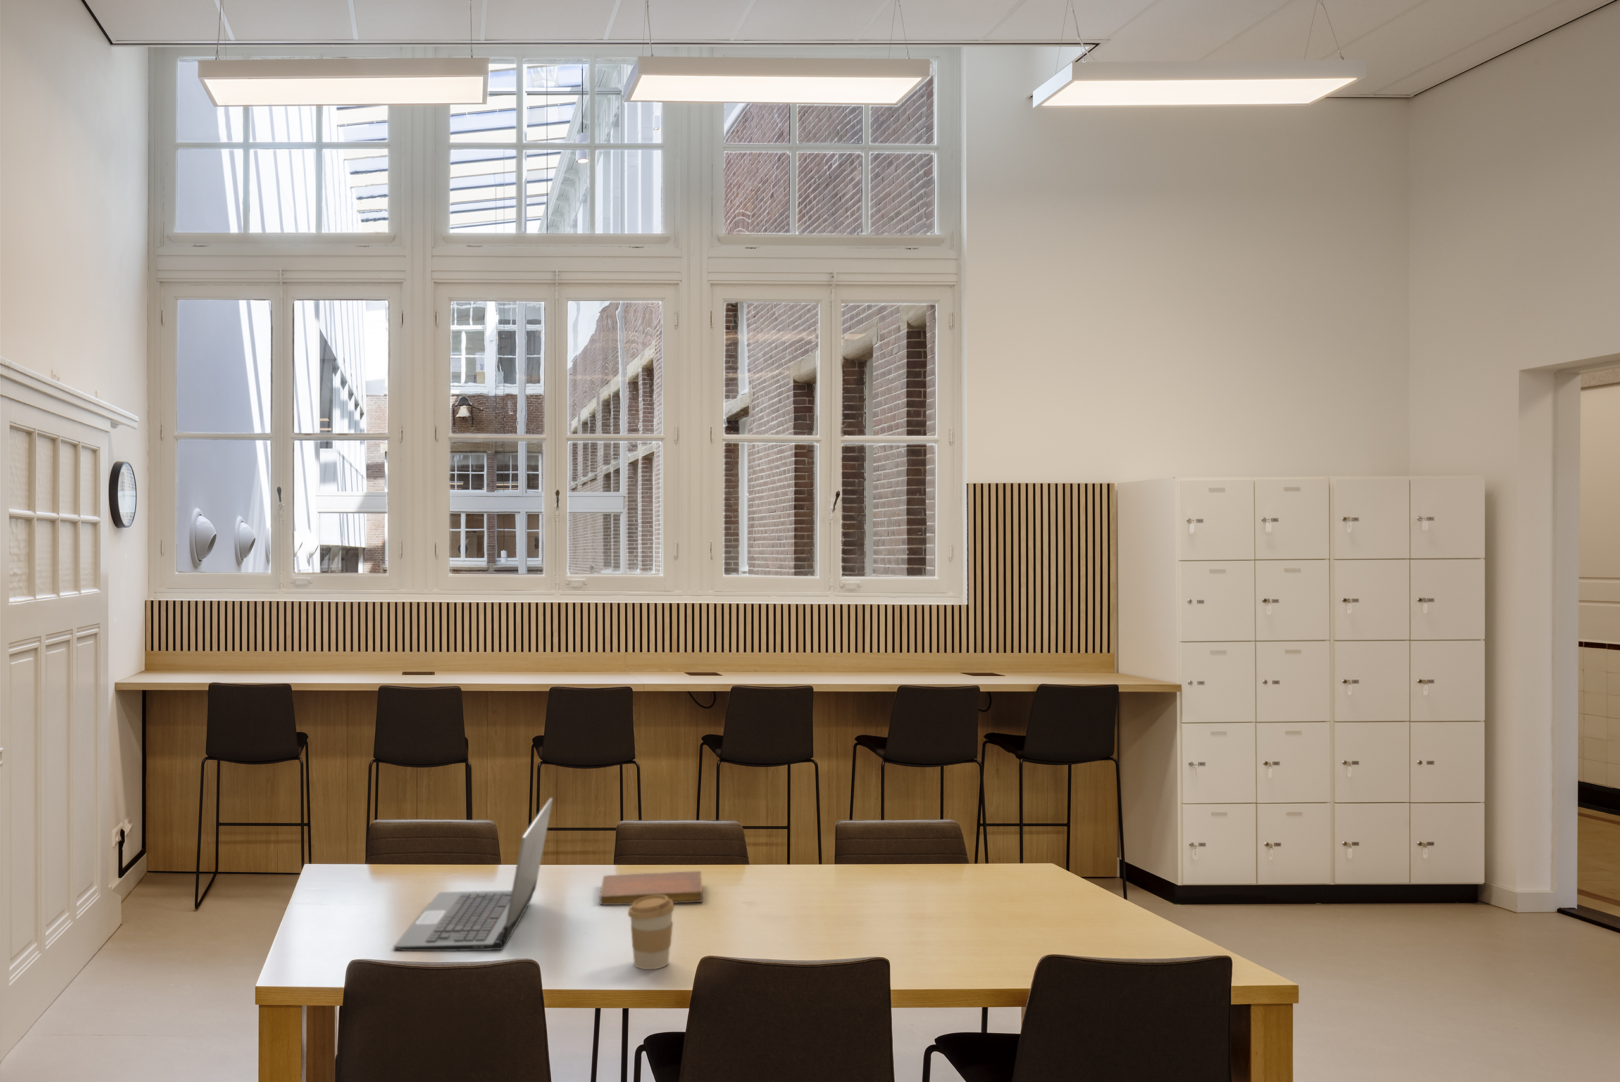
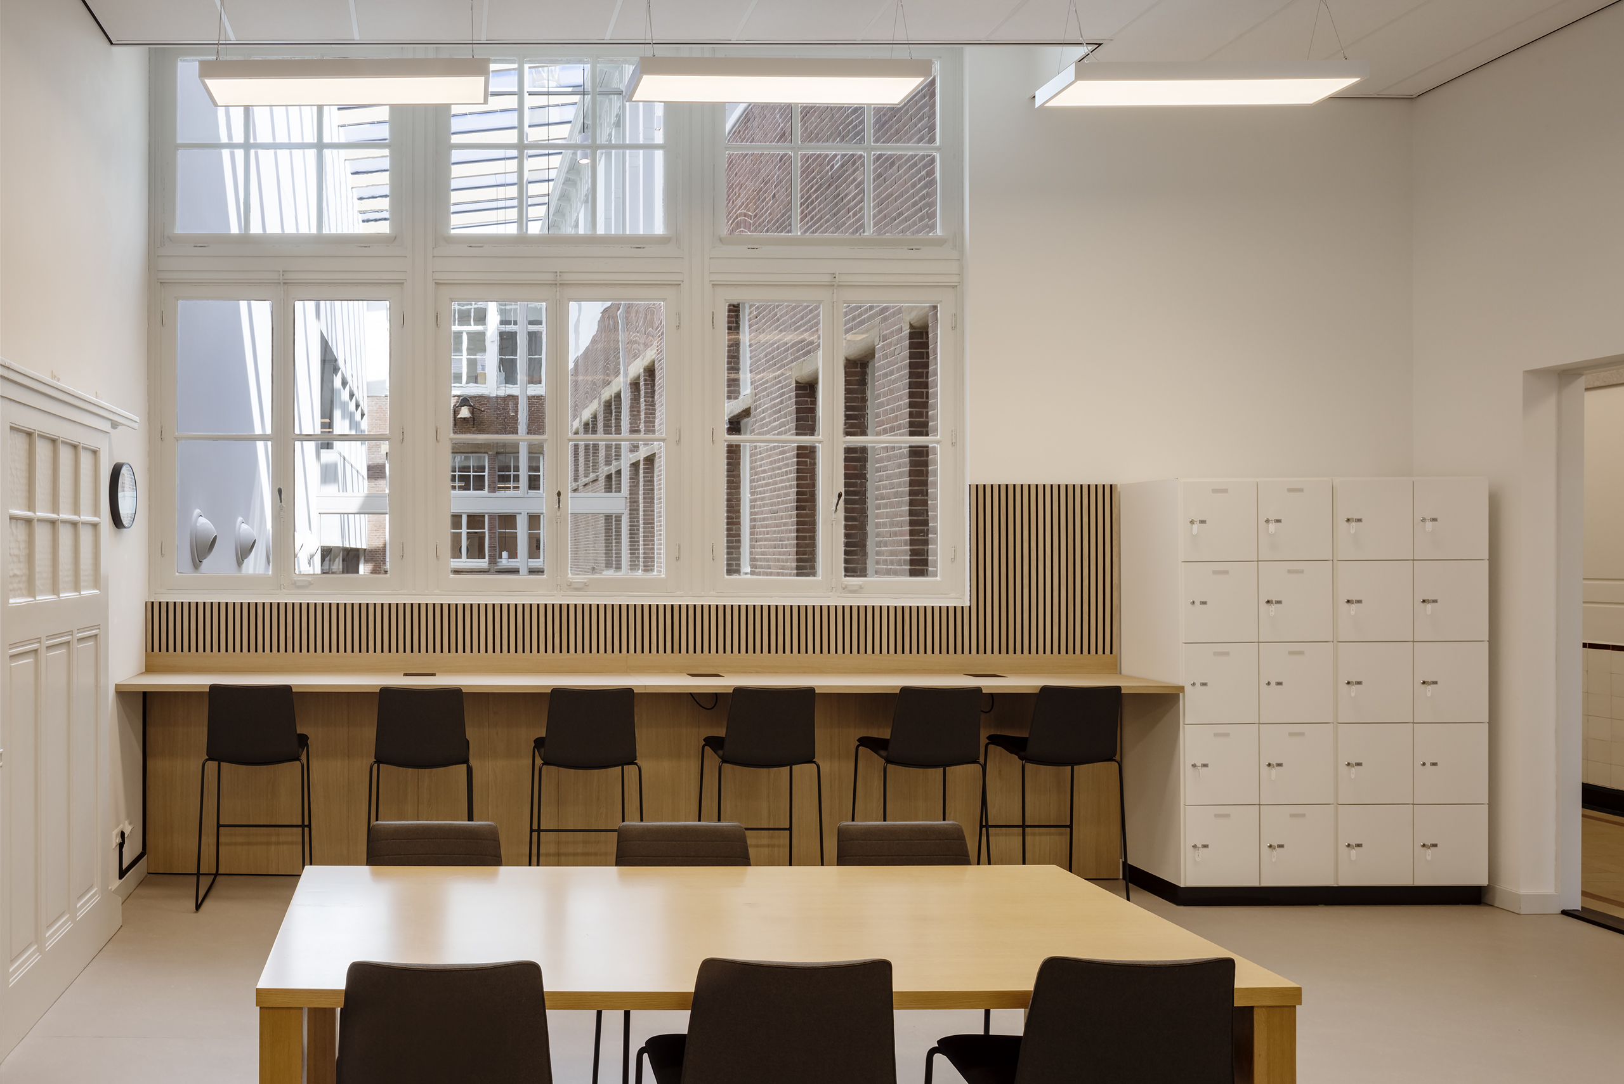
- notebook [599,871,704,906]
- coffee cup [628,895,675,970]
- laptop computer [394,797,553,952]
